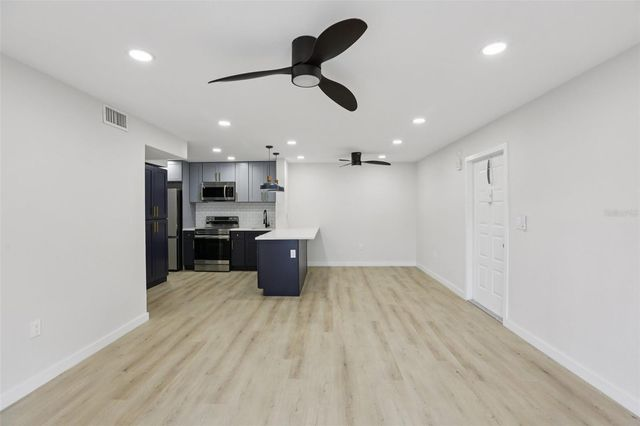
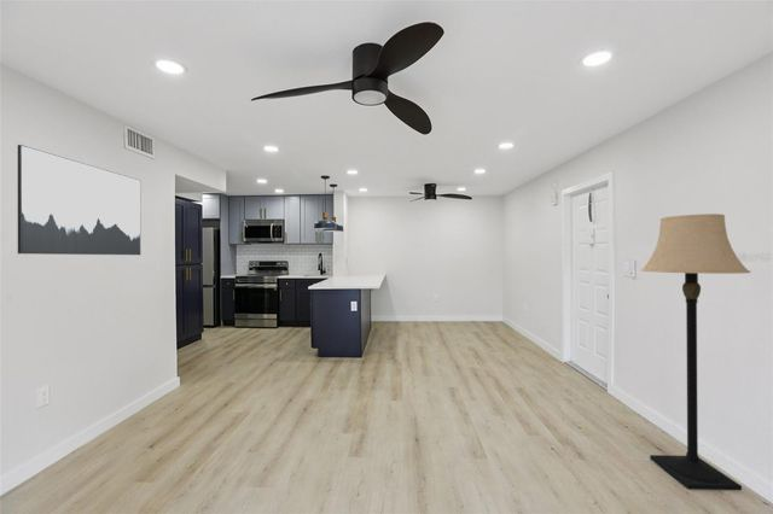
+ wall art [17,144,141,256]
+ lamp [640,212,752,491]
